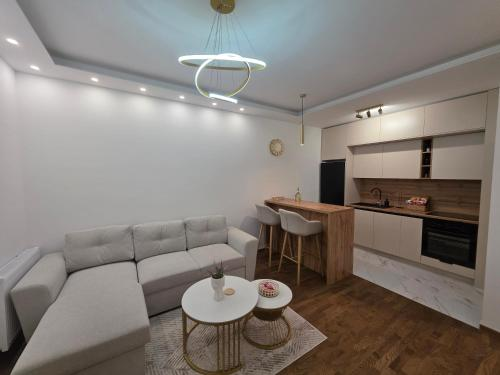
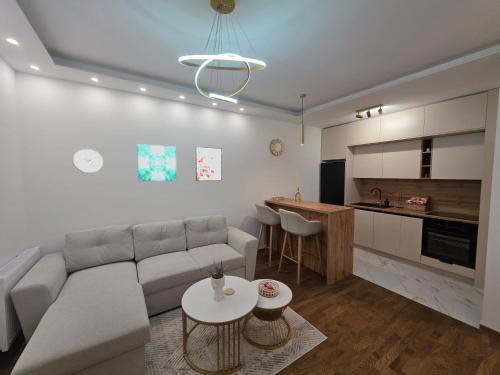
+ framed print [195,146,223,182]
+ wall clock [72,148,104,174]
+ wall art [137,143,177,182]
